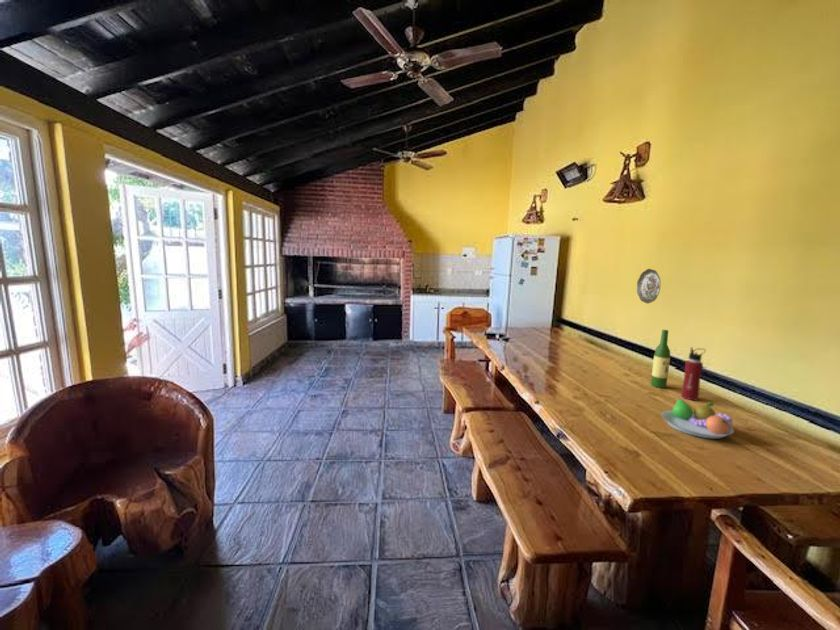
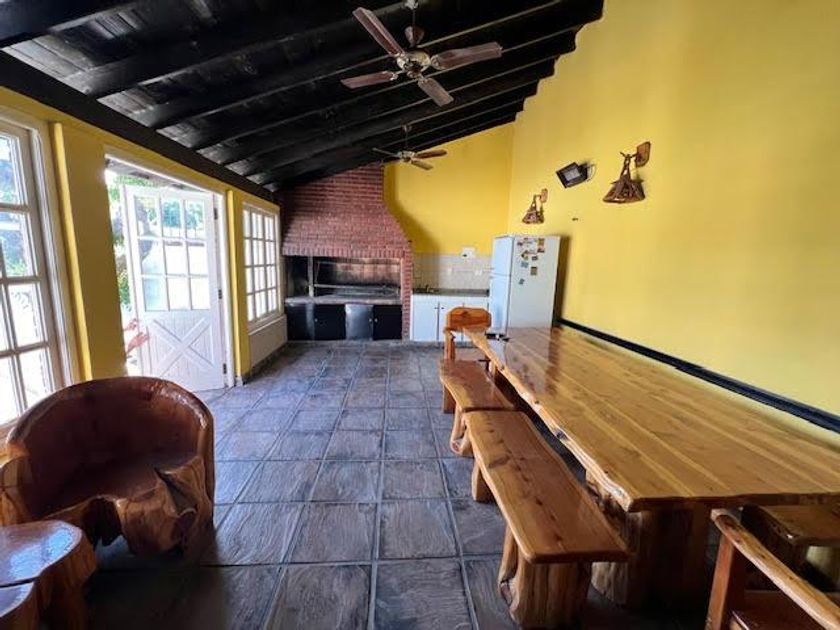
- water bottle [680,346,707,402]
- wine bottle [650,329,671,389]
- fruit bowl [660,397,735,440]
- decorative plate [636,268,662,304]
